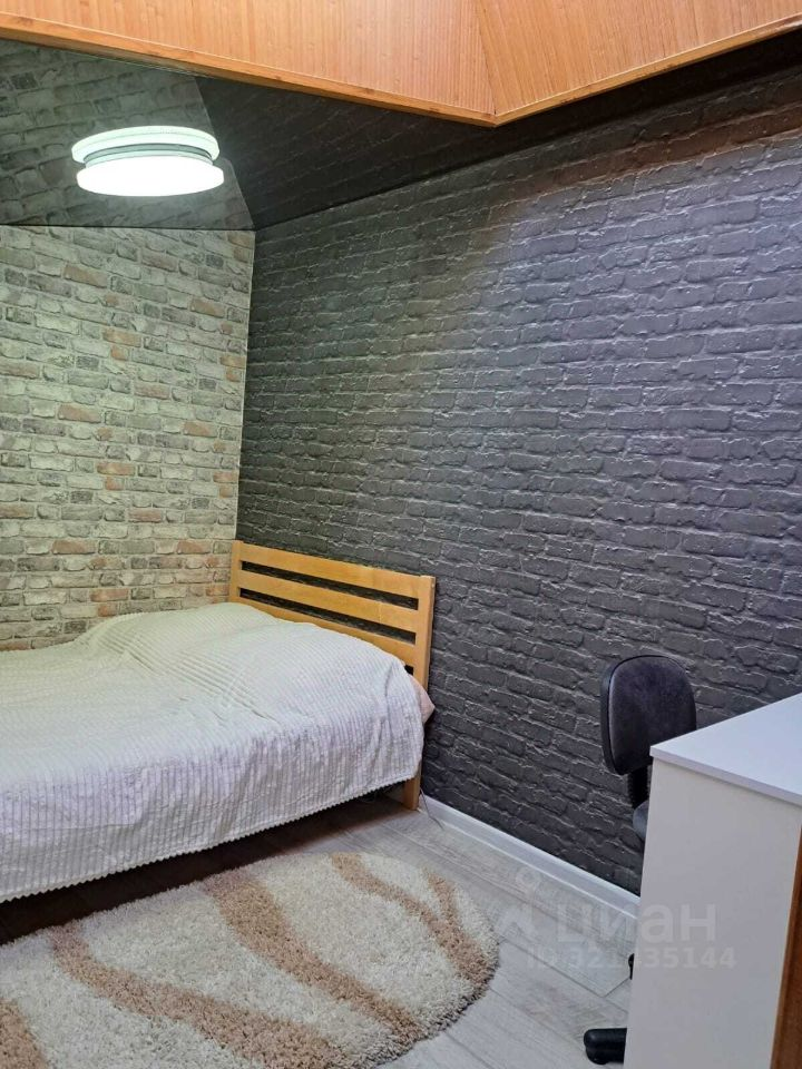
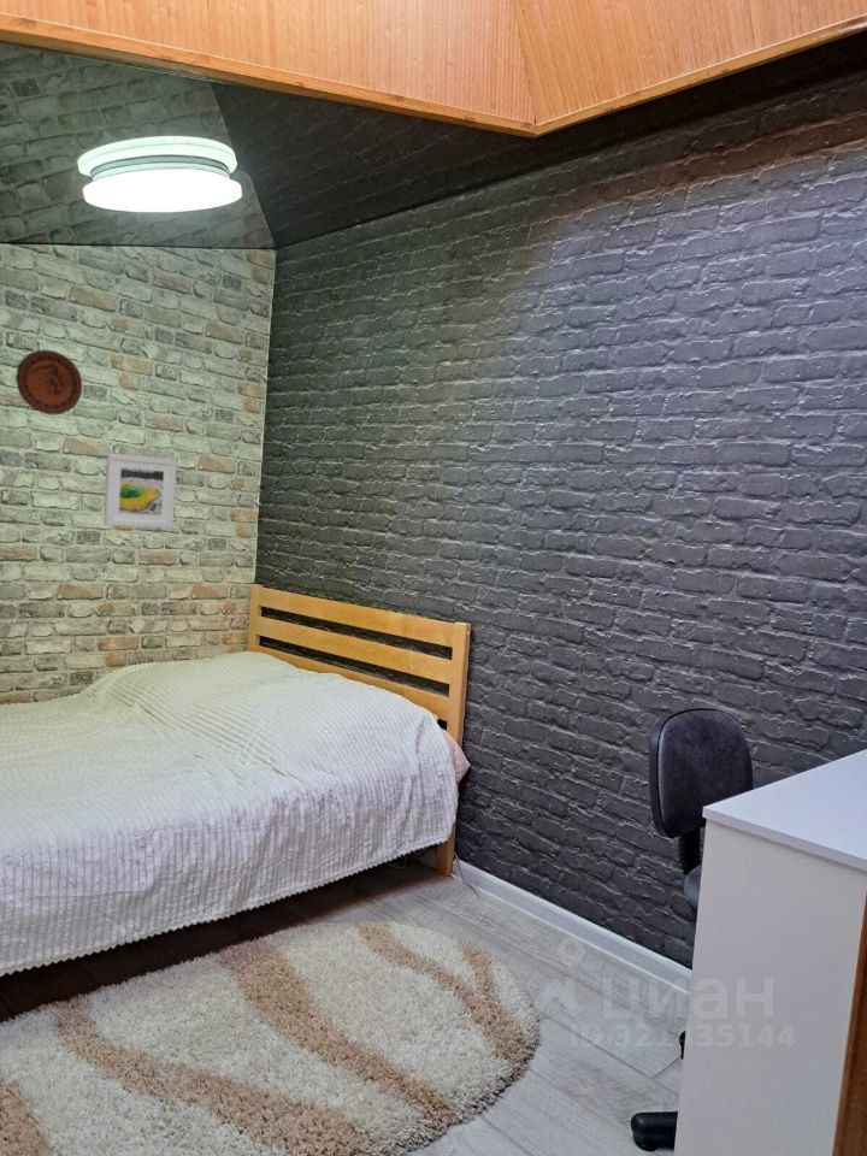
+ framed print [102,452,178,530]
+ decorative plate [14,348,83,415]
